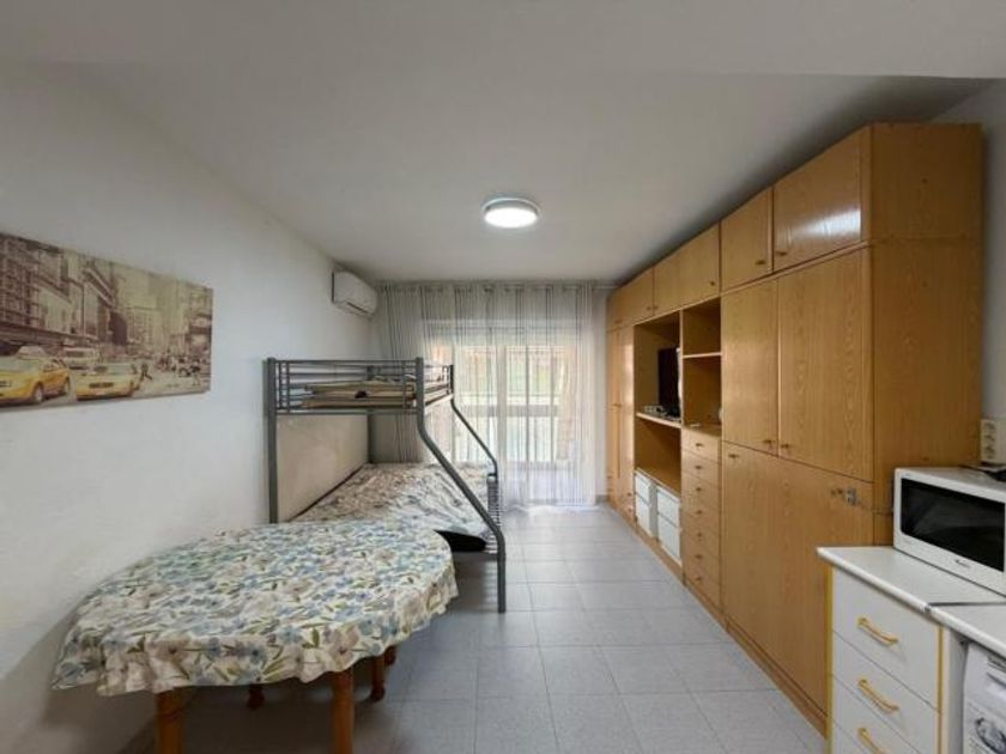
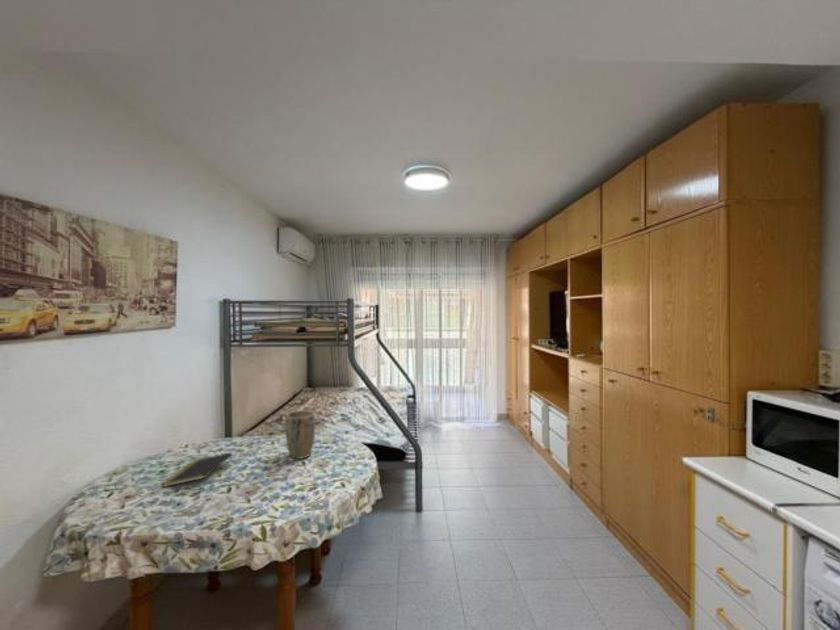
+ notepad [161,451,233,488]
+ plant pot [284,410,316,460]
